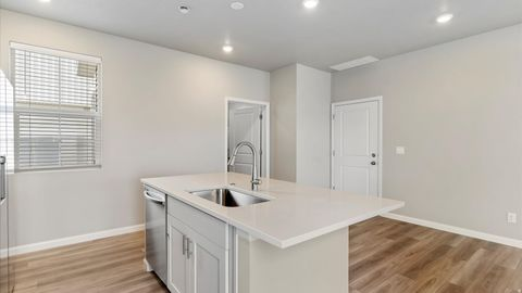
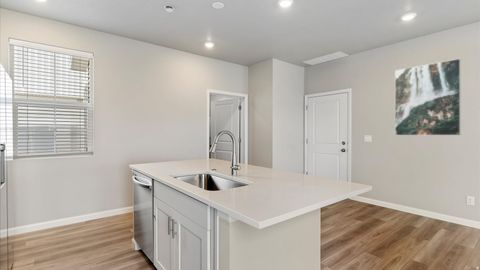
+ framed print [394,58,462,136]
